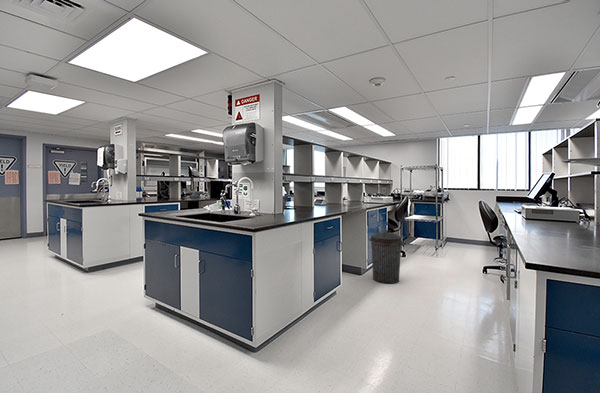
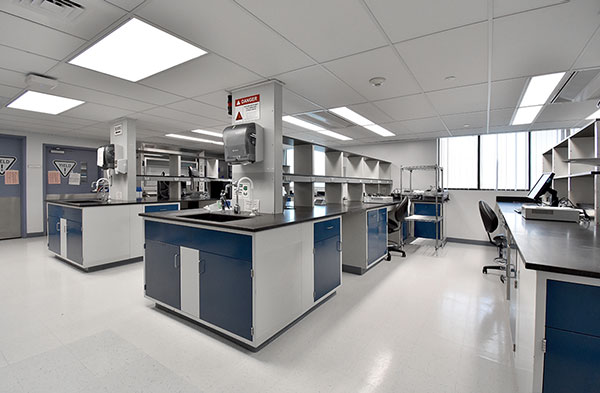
- trash can [368,229,405,285]
